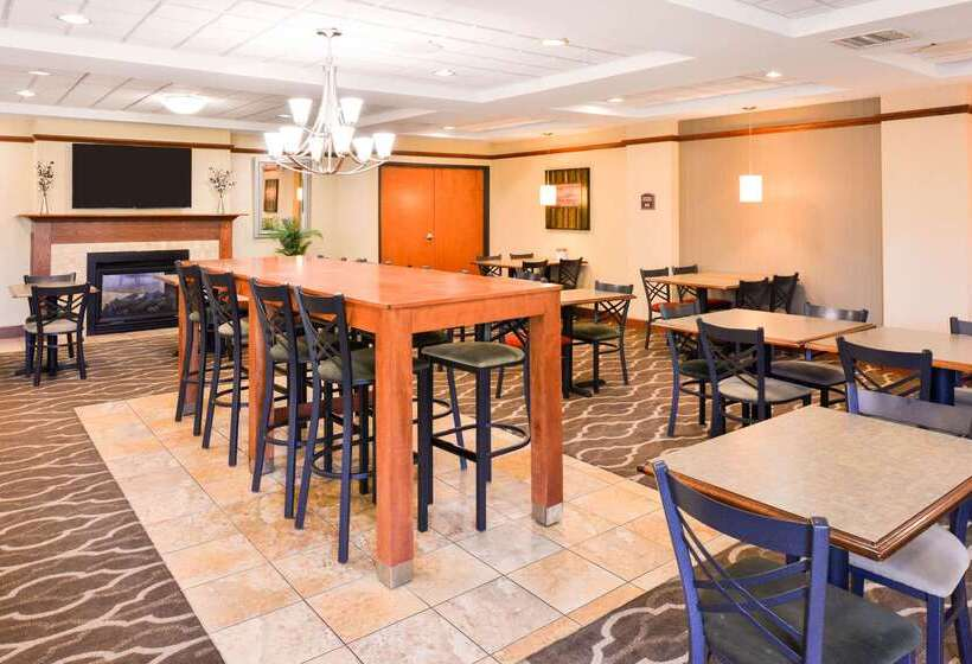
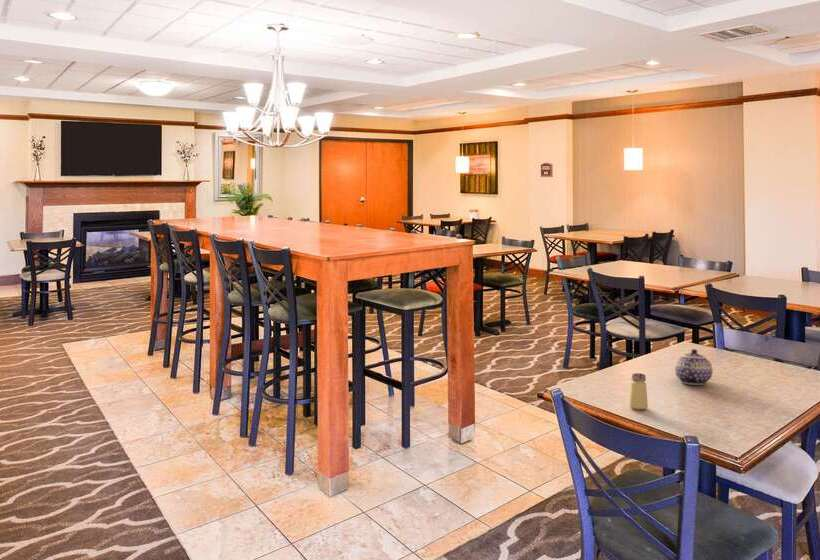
+ teapot [674,348,714,386]
+ saltshaker [628,372,649,411]
